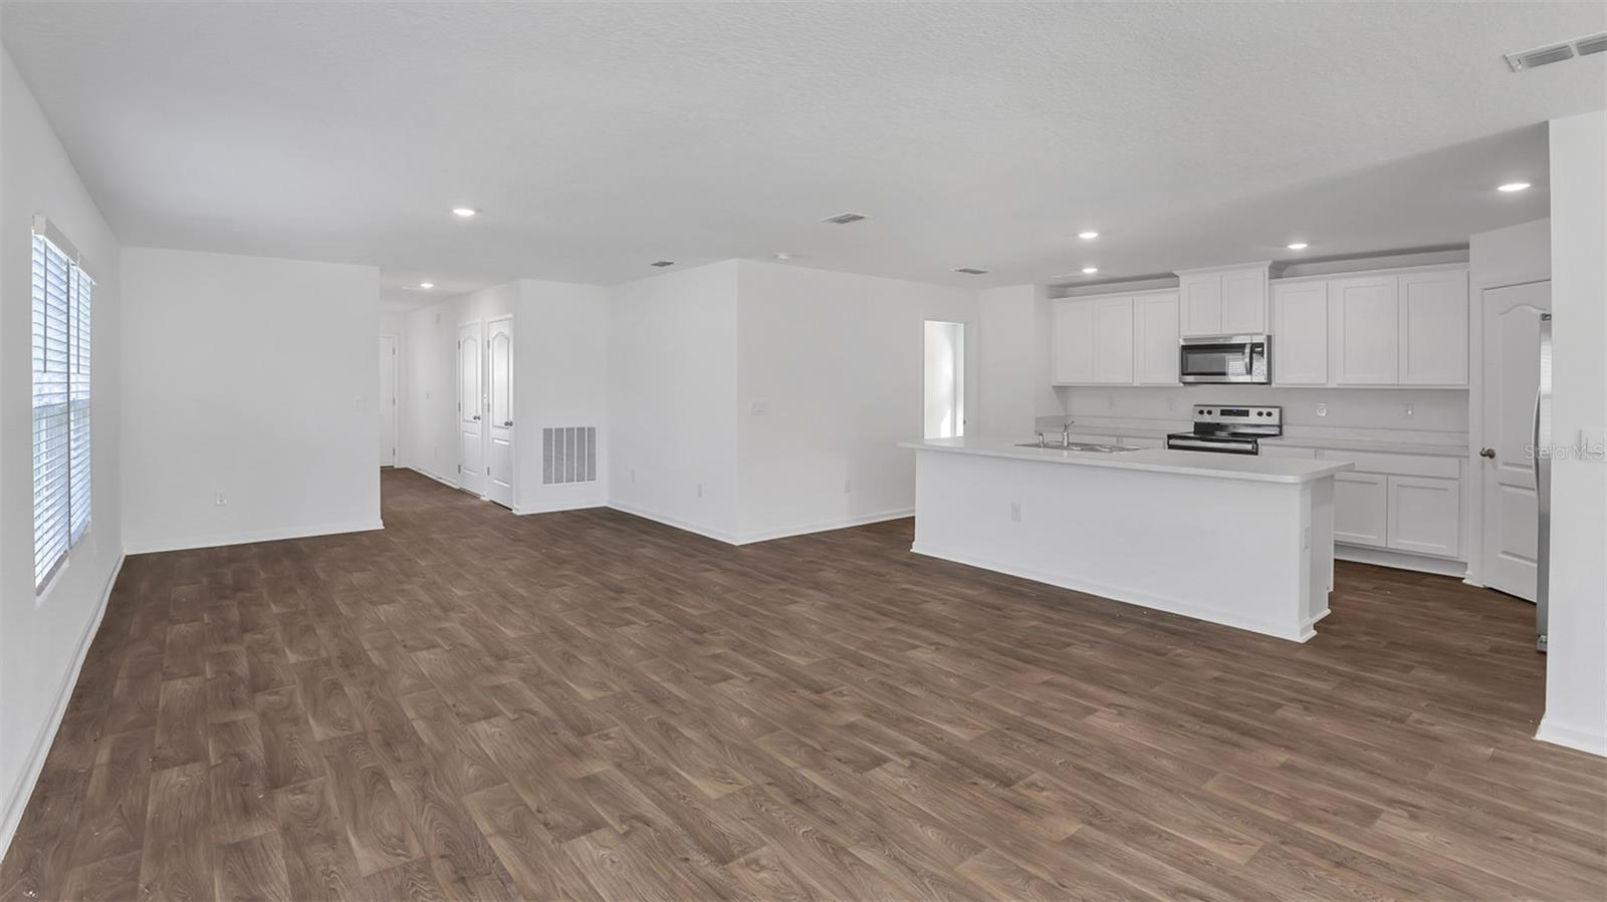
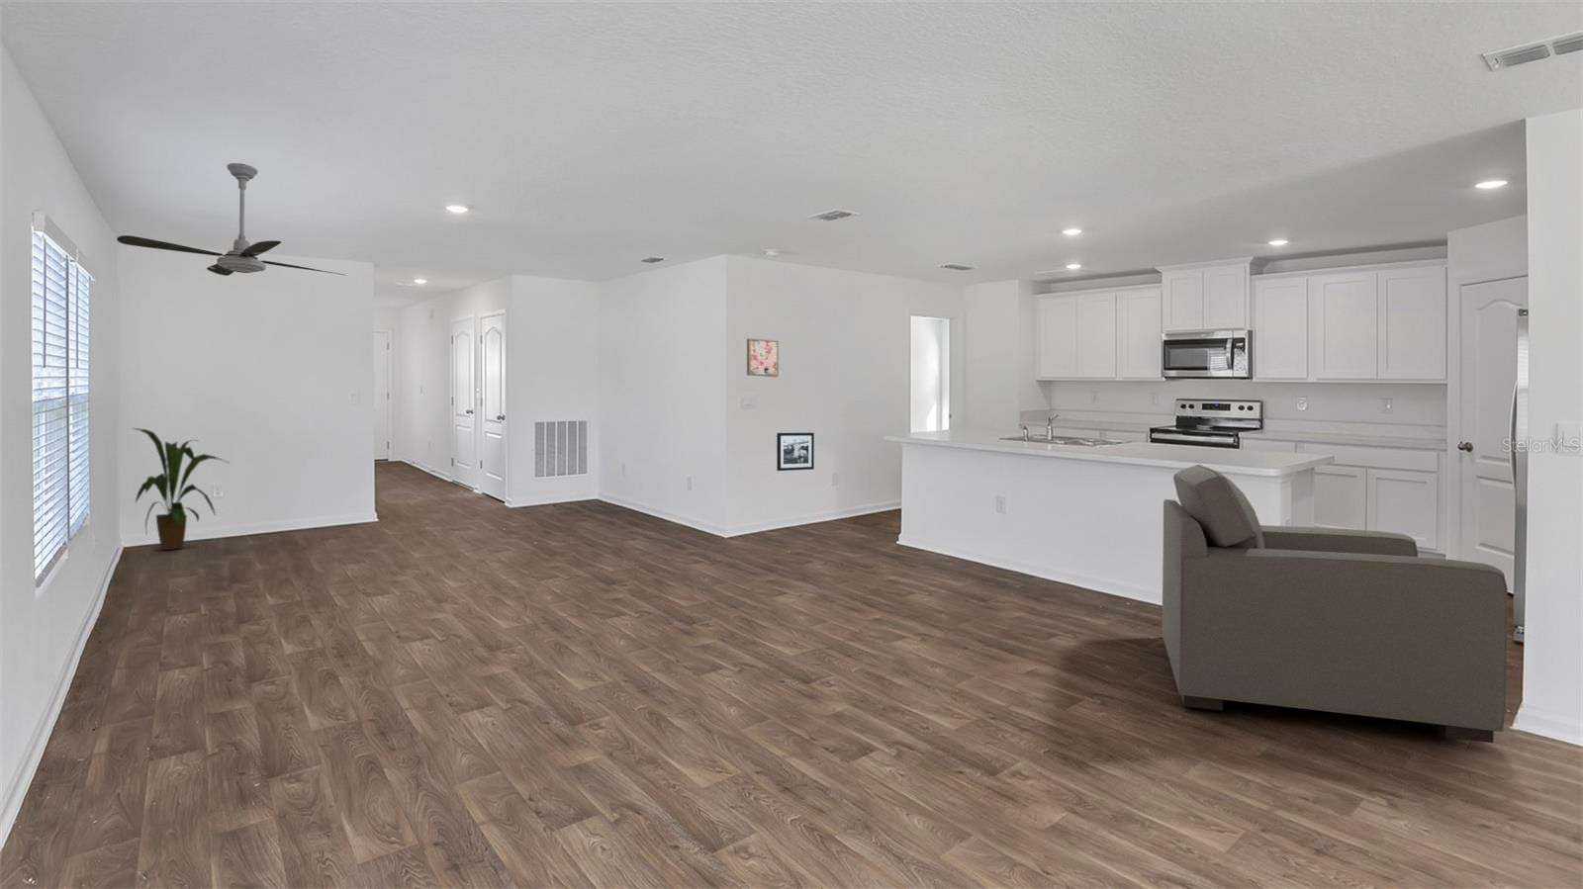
+ chair [1160,464,1509,743]
+ house plant [130,427,232,551]
+ wall art [746,337,780,378]
+ picture frame [775,433,815,472]
+ ceiling fan [115,162,346,277]
